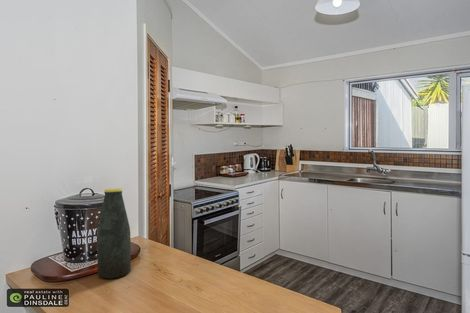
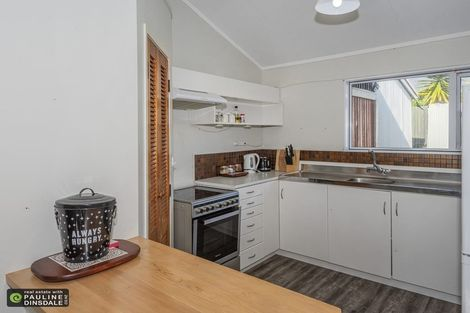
- bottle [96,187,132,280]
